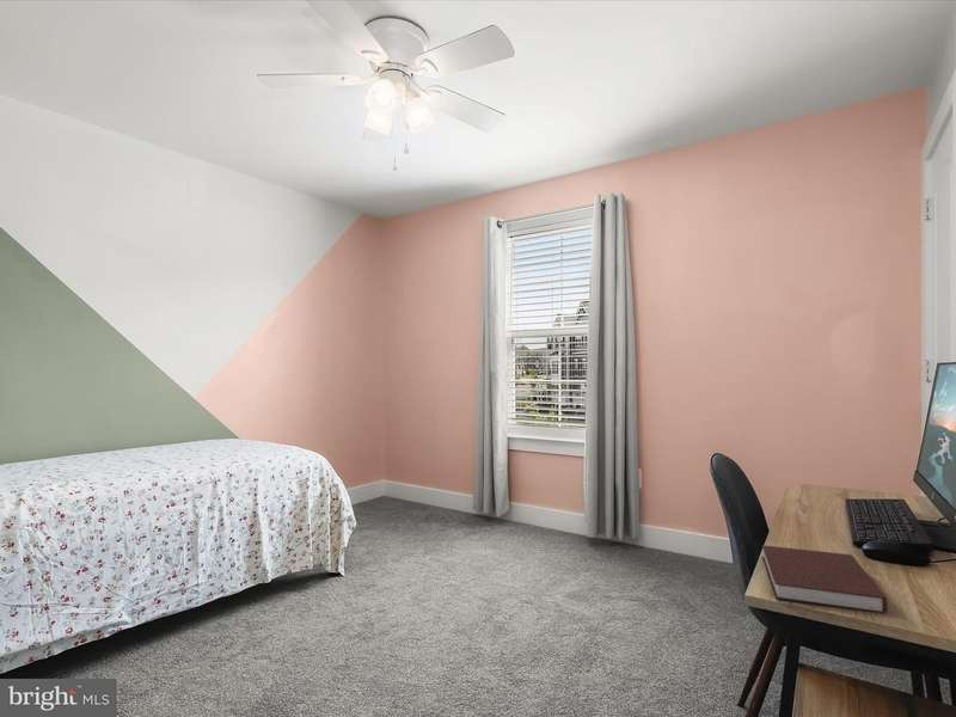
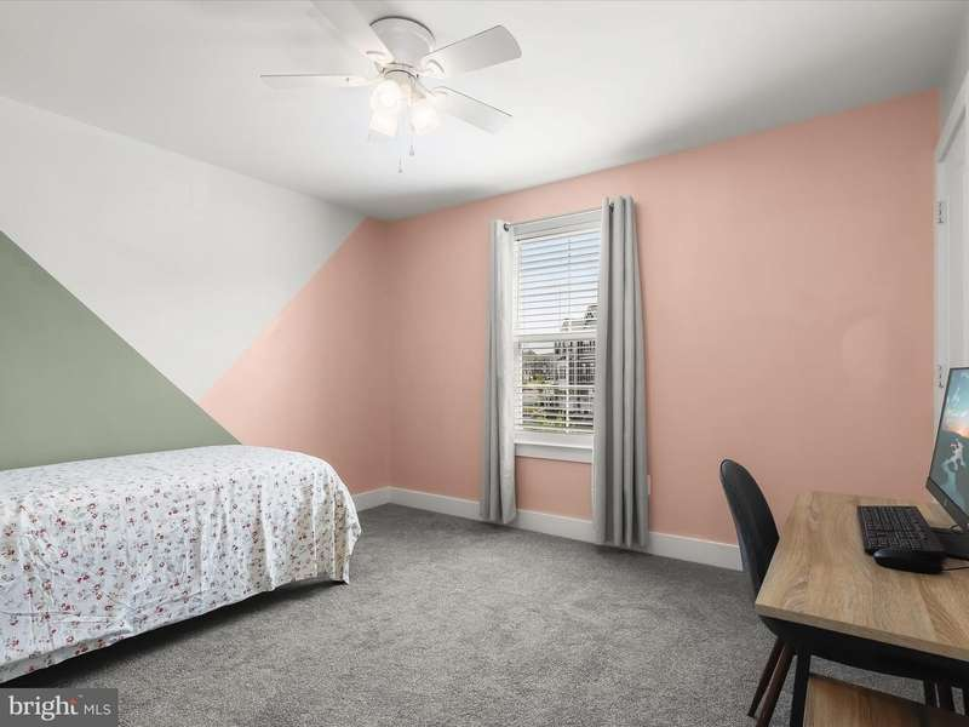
- notebook [761,544,889,615]
